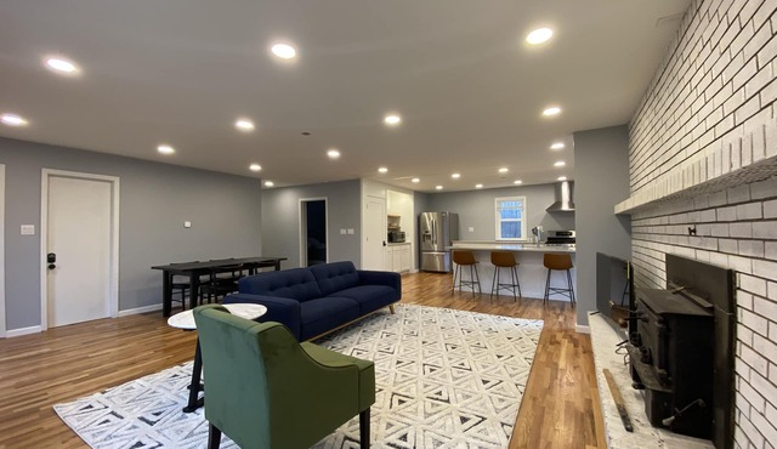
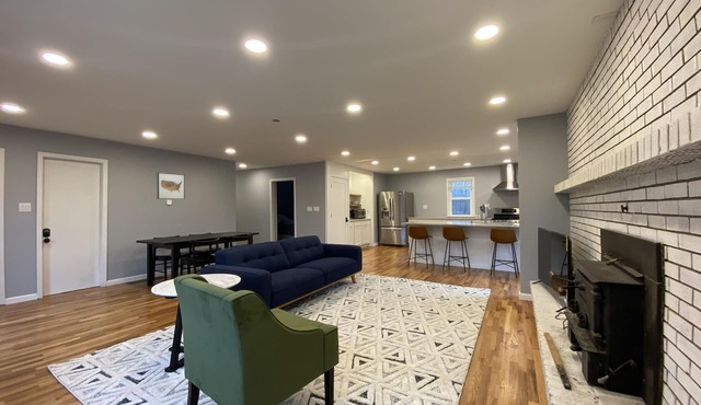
+ wall art [157,172,186,200]
